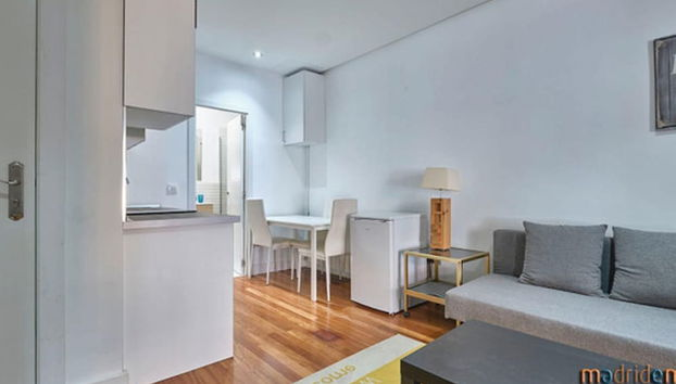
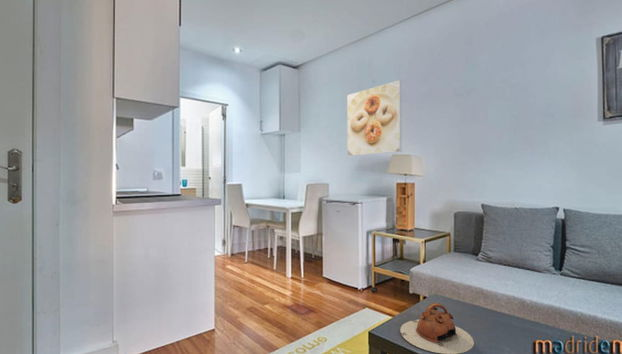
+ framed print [346,79,402,157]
+ teapot [399,302,475,354]
